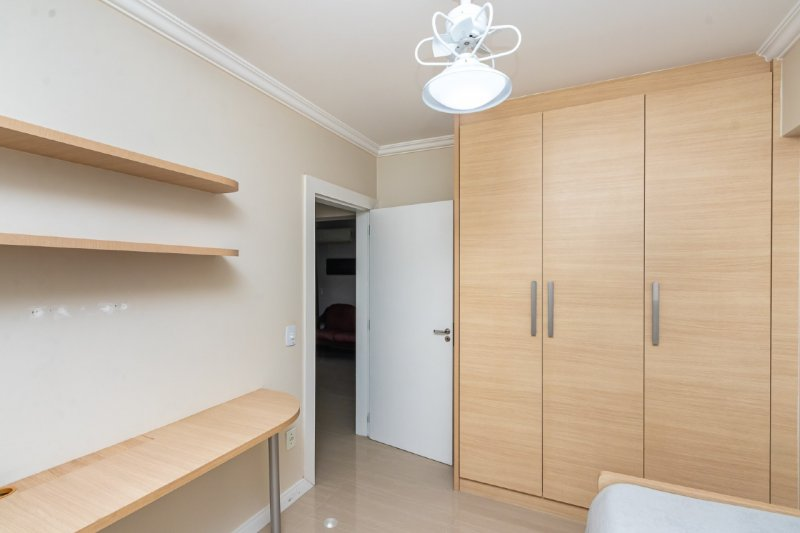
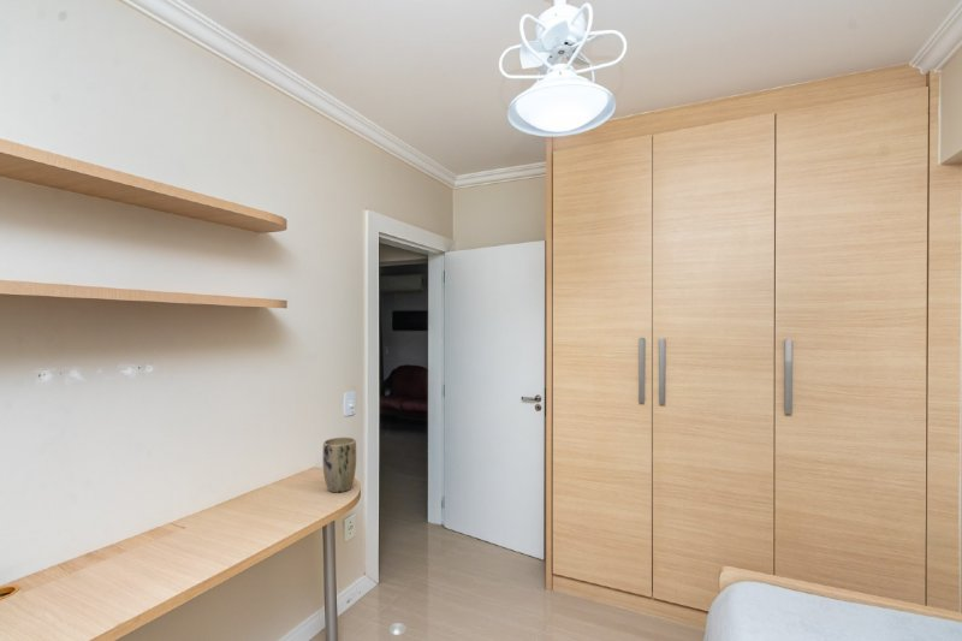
+ plant pot [321,437,357,493]
